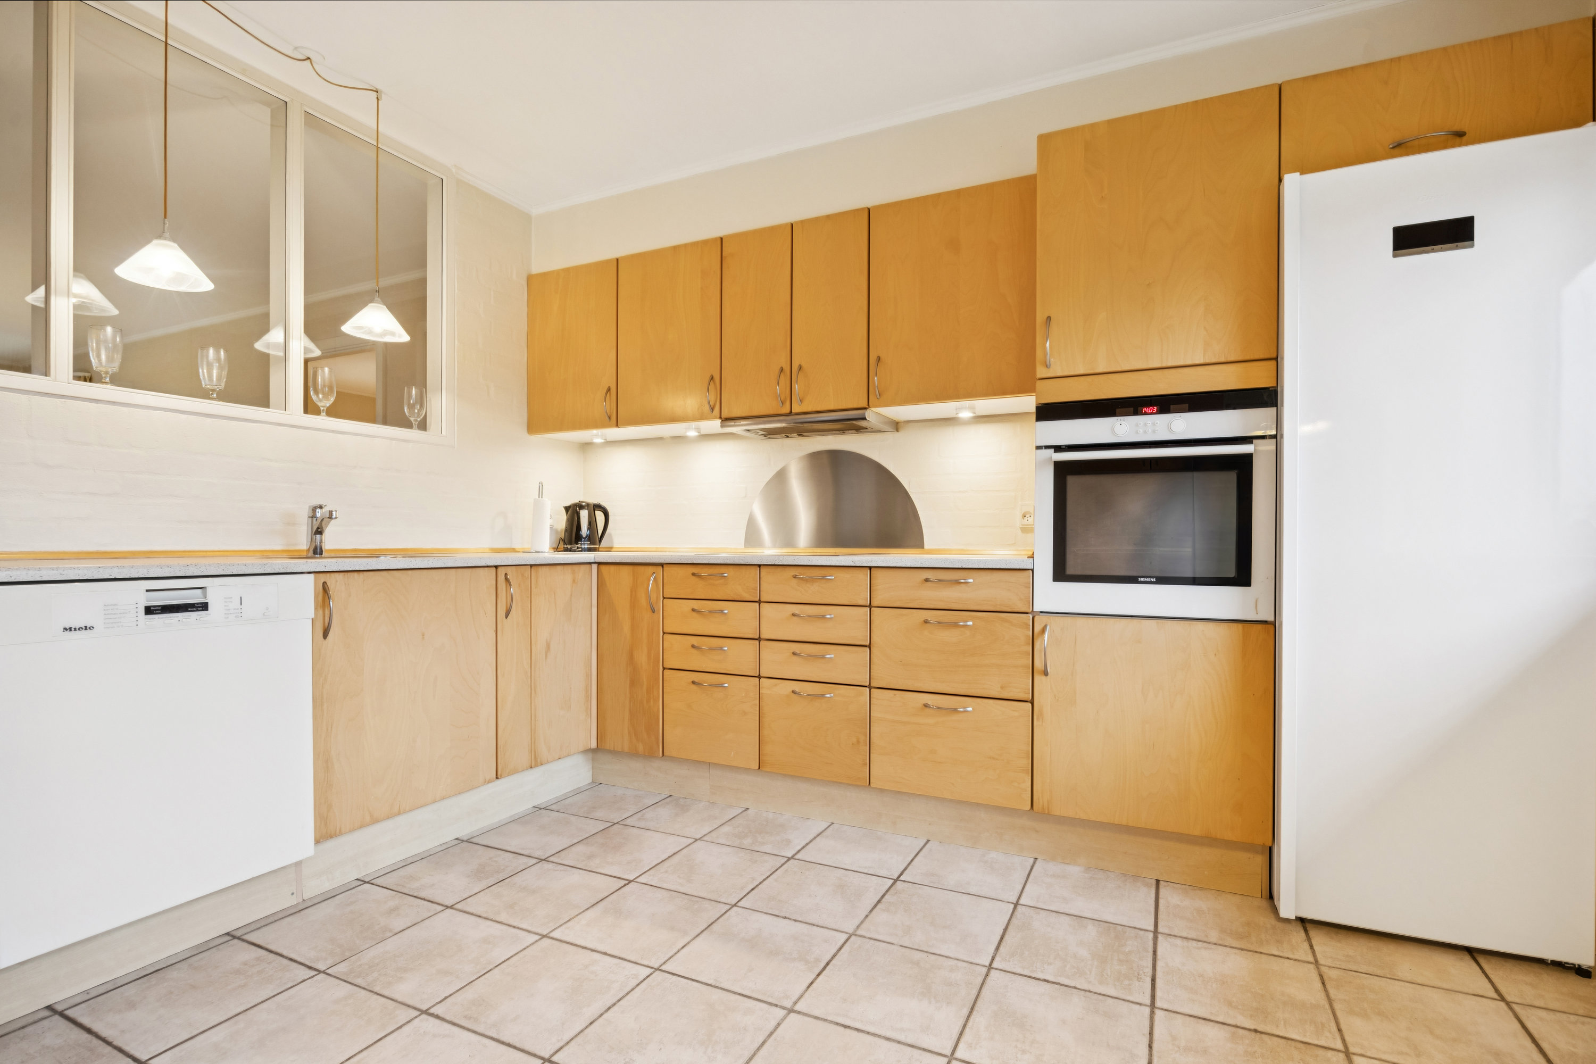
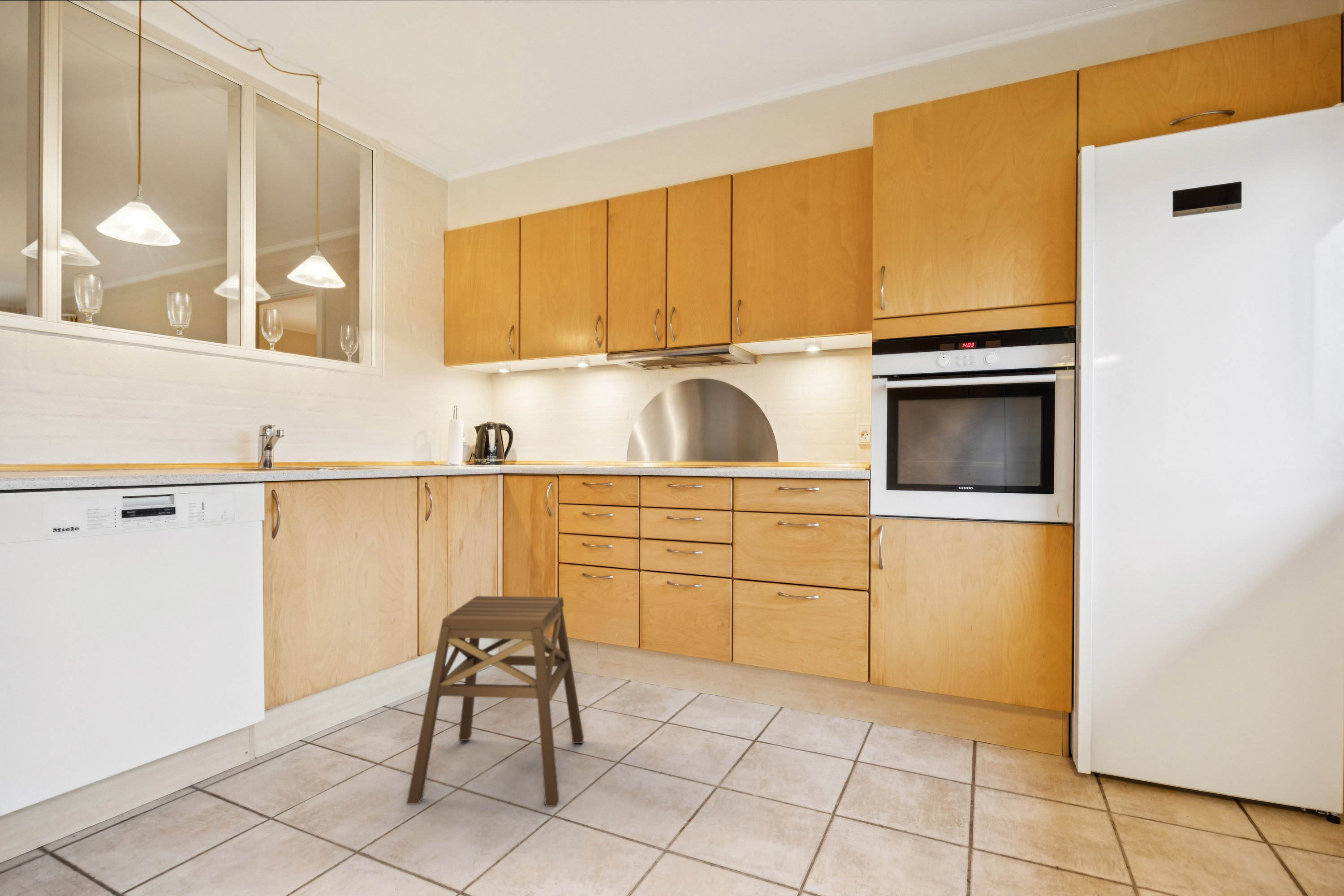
+ stool [406,595,584,807]
